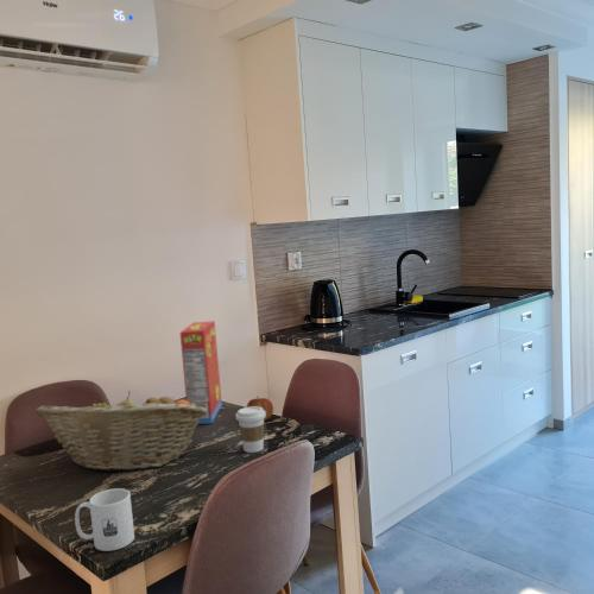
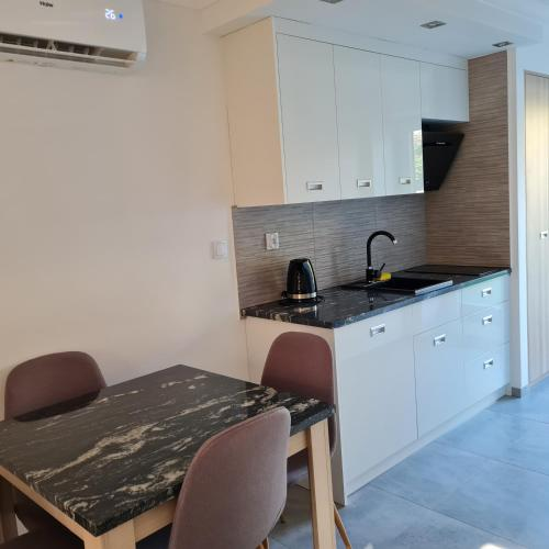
- mug [74,487,135,552]
- apple [246,394,274,422]
- fruit basket [34,390,207,473]
- coffee cup [234,406,266,454]
- cereal box [179,320,223,425]
